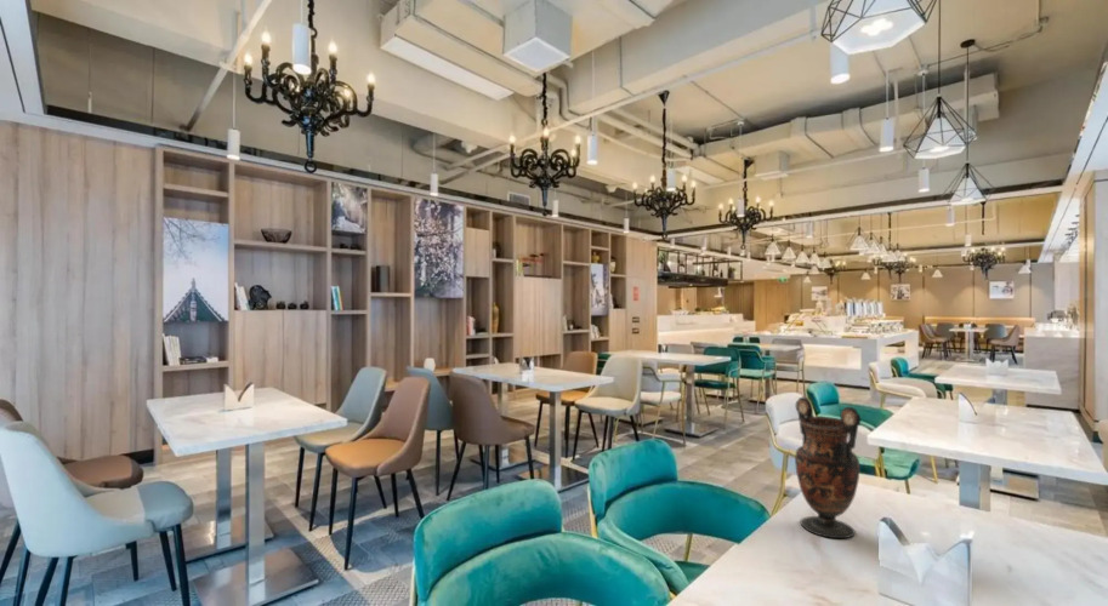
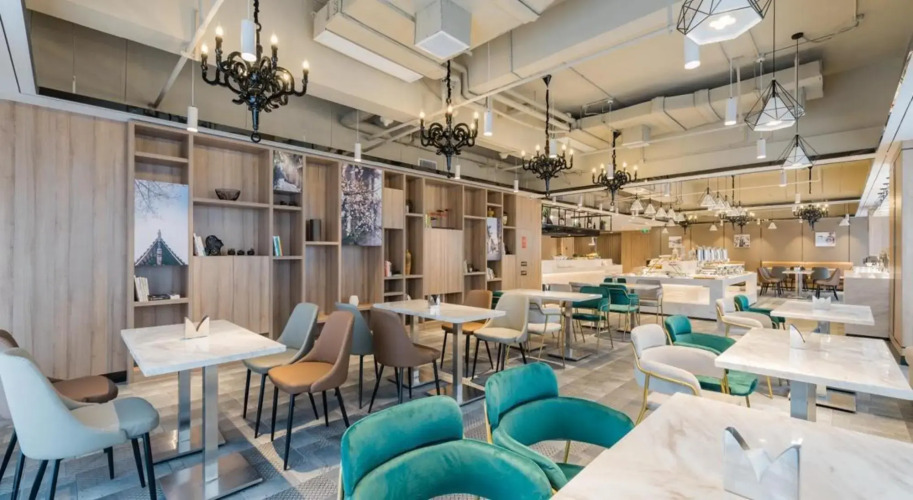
- vase [794,396,862,539]
